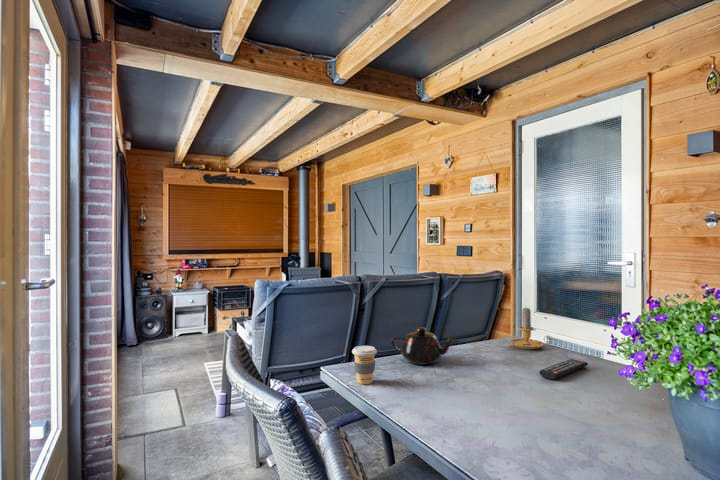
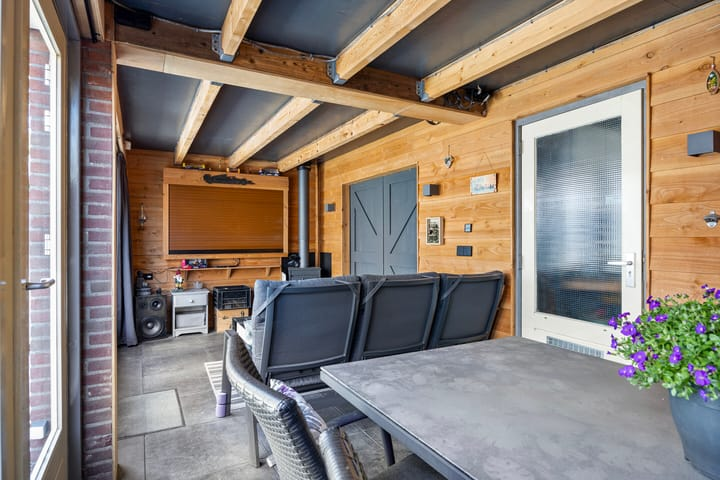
- candle [508,307,553,351]
- remote control [538,358,589,381]
- coffee cup [351,345,378,385]
- teapot [390,326,458,366]
